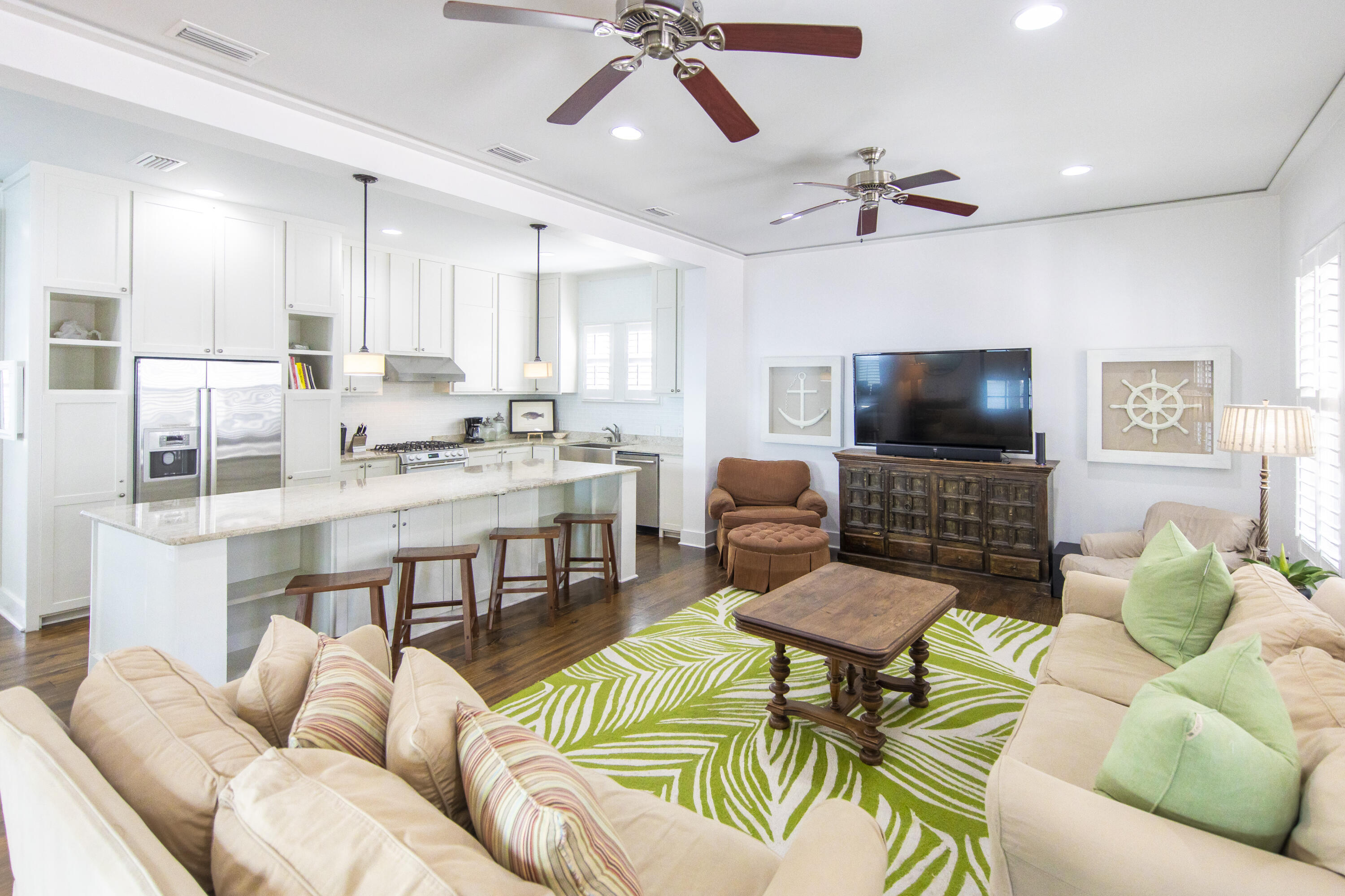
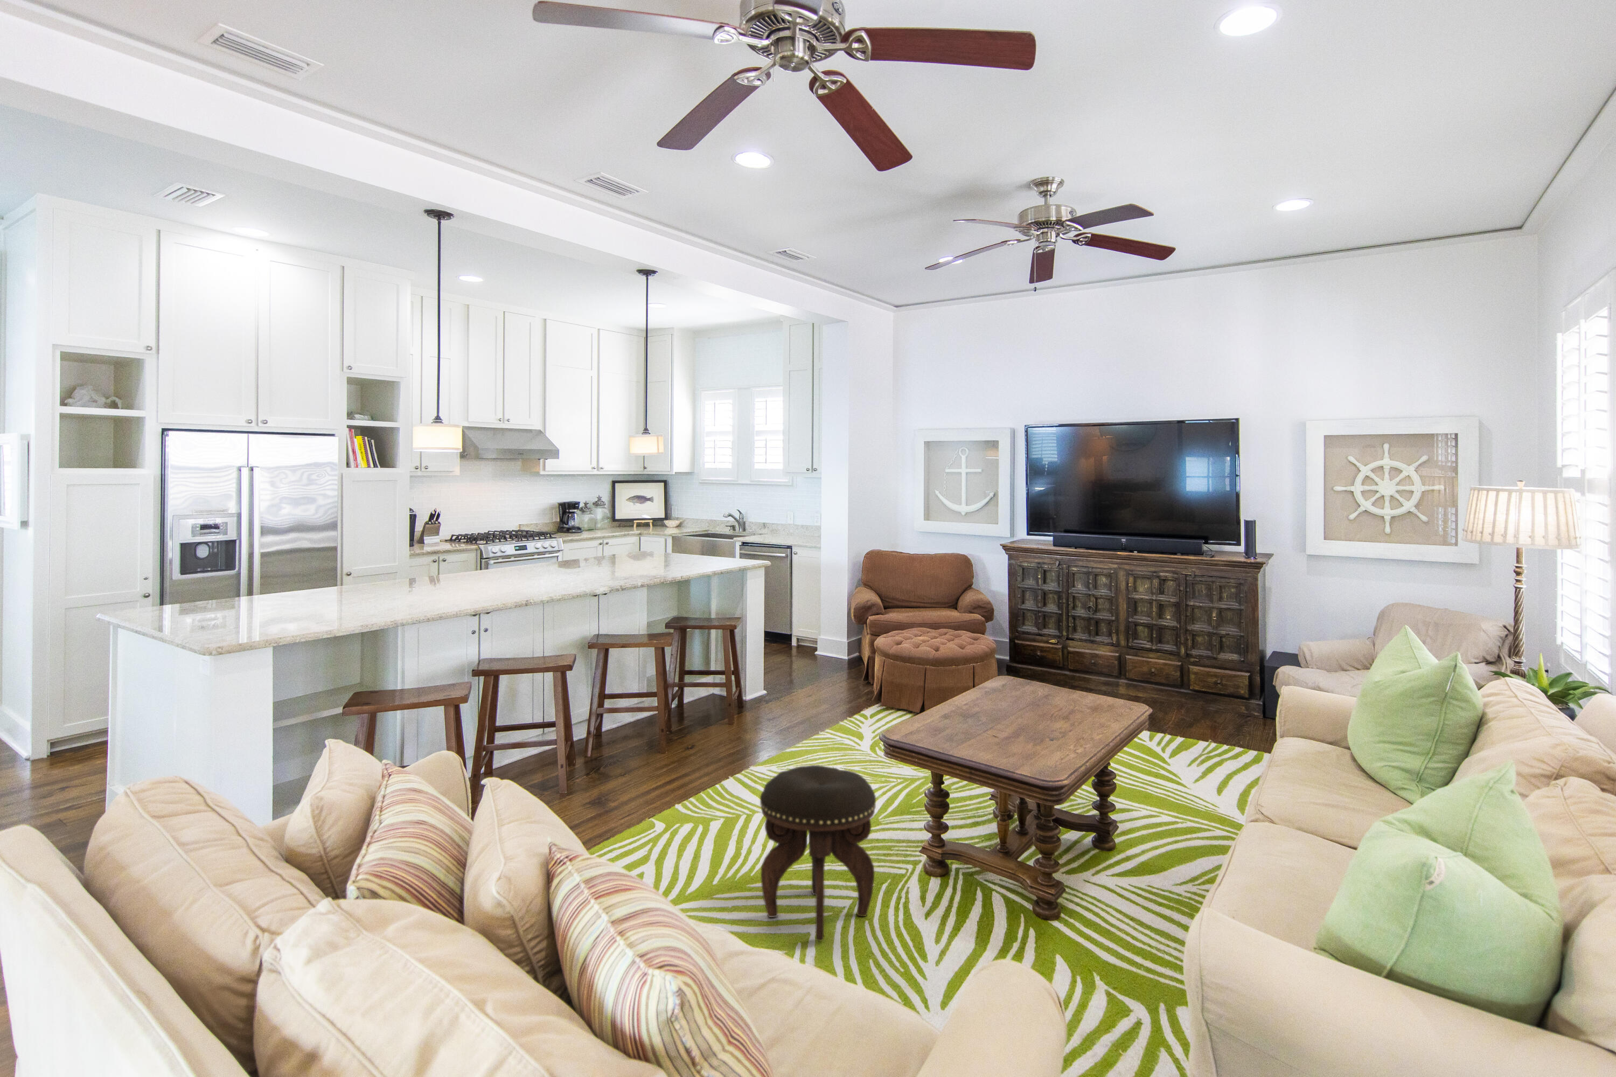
+ footstool [759,764,876,941]
